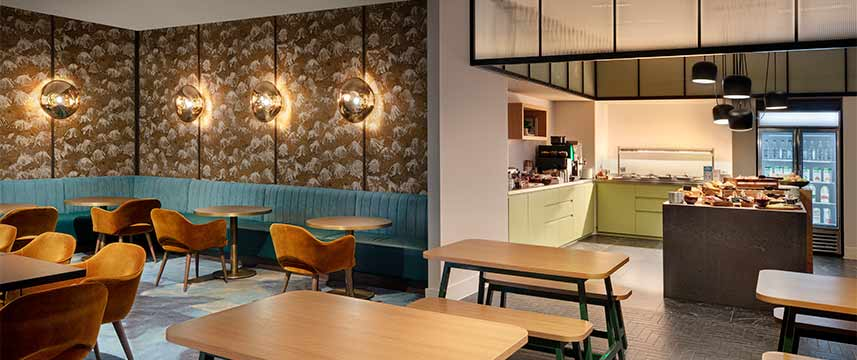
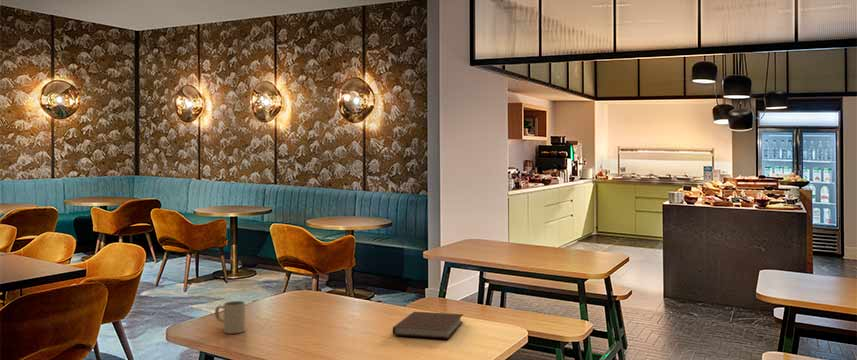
+ mug [214,300,246,334]
+ notebook [392,311,465,340]
